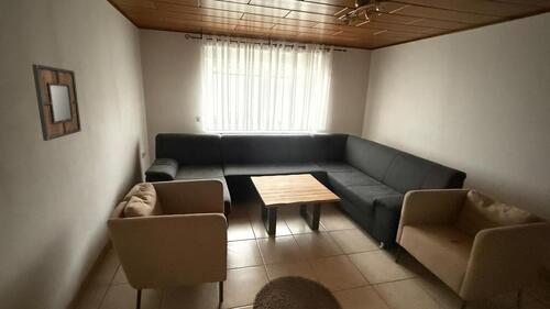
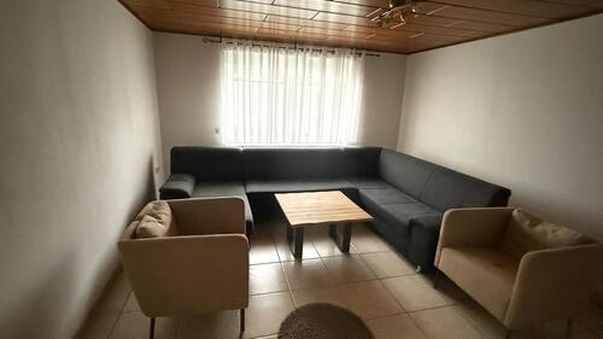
- home mirror [31,63,82,142]
